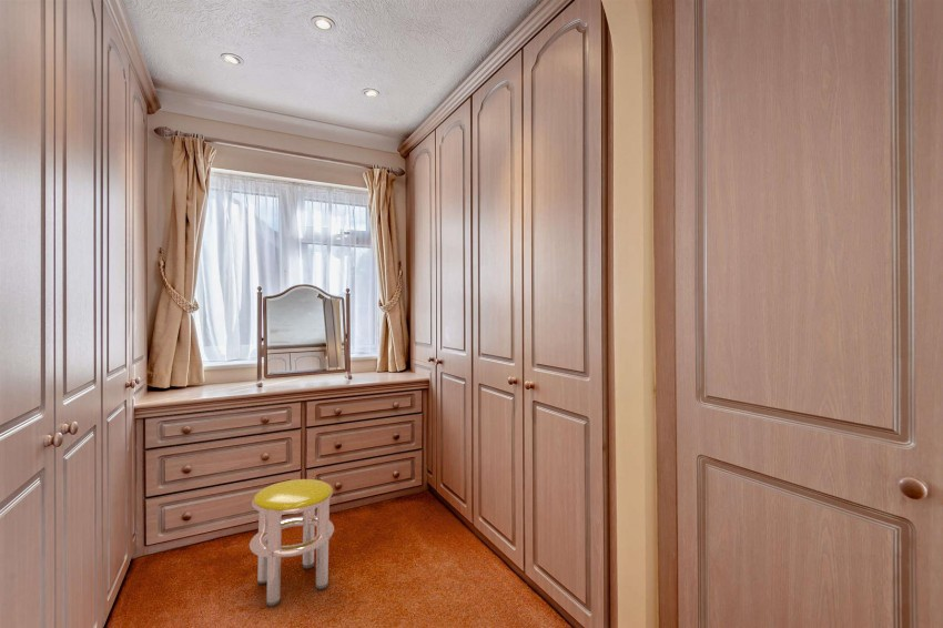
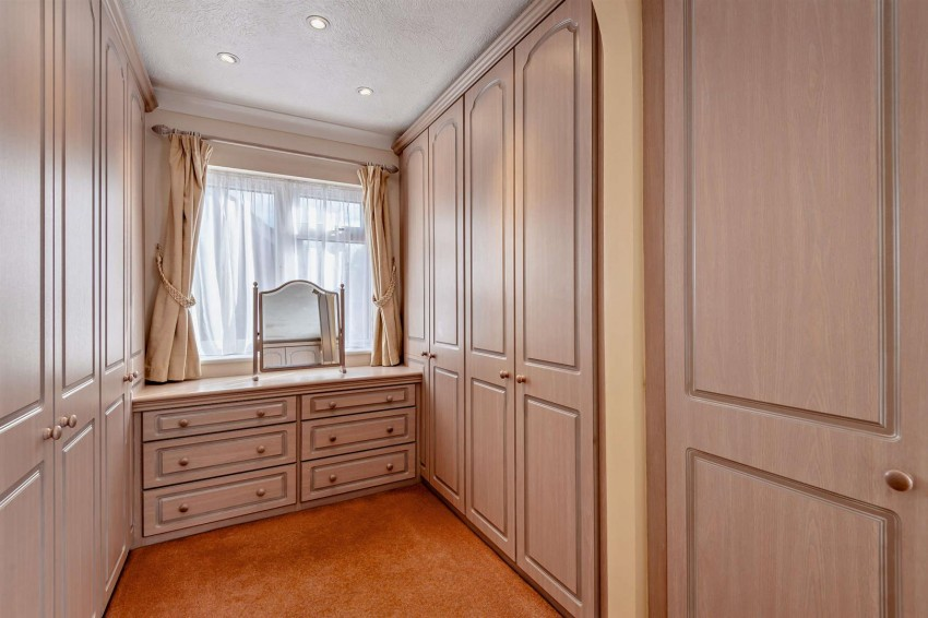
- stool [249,478,335,607]
